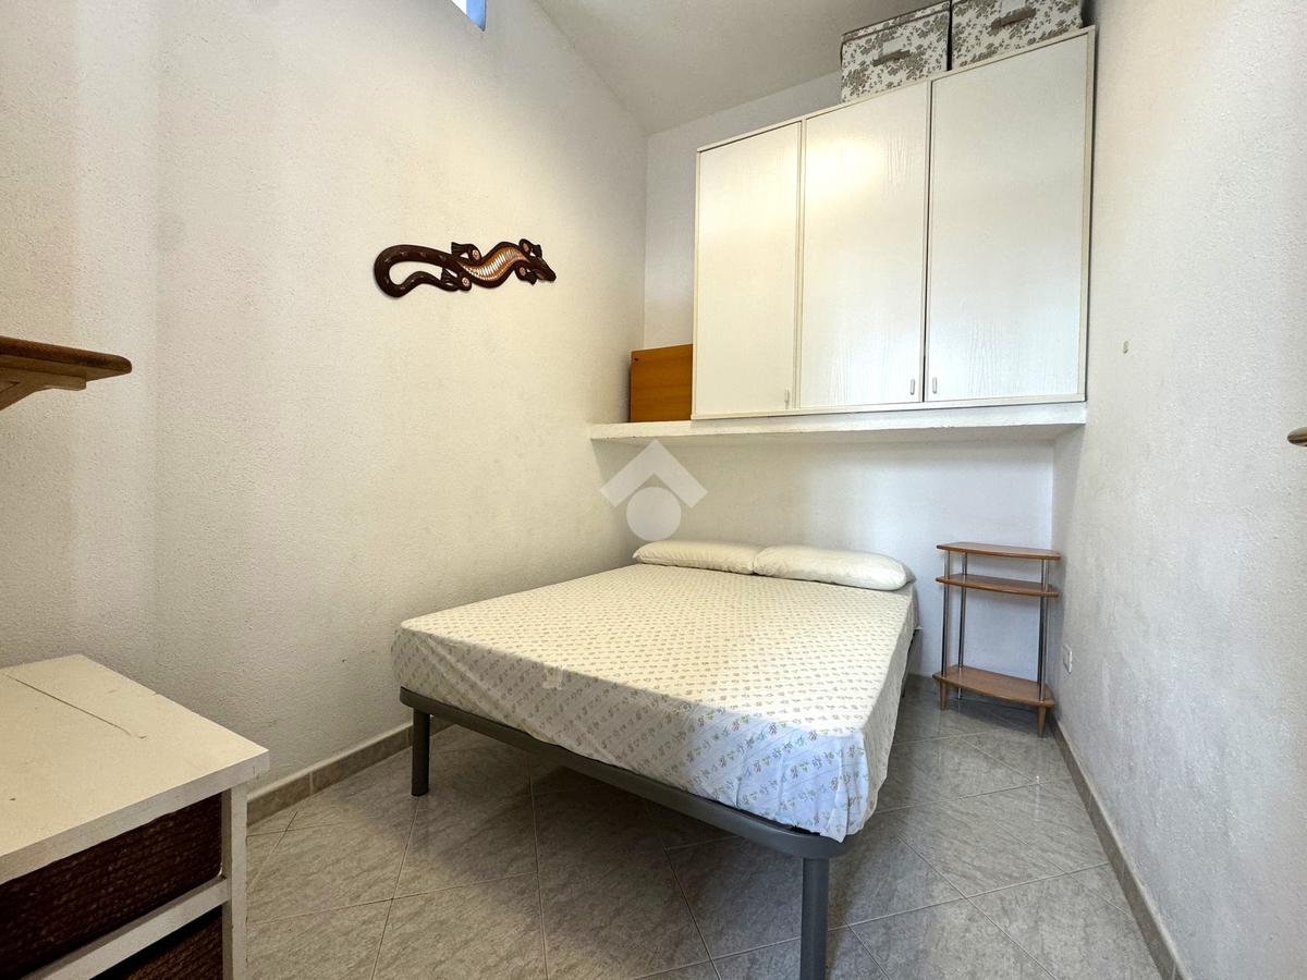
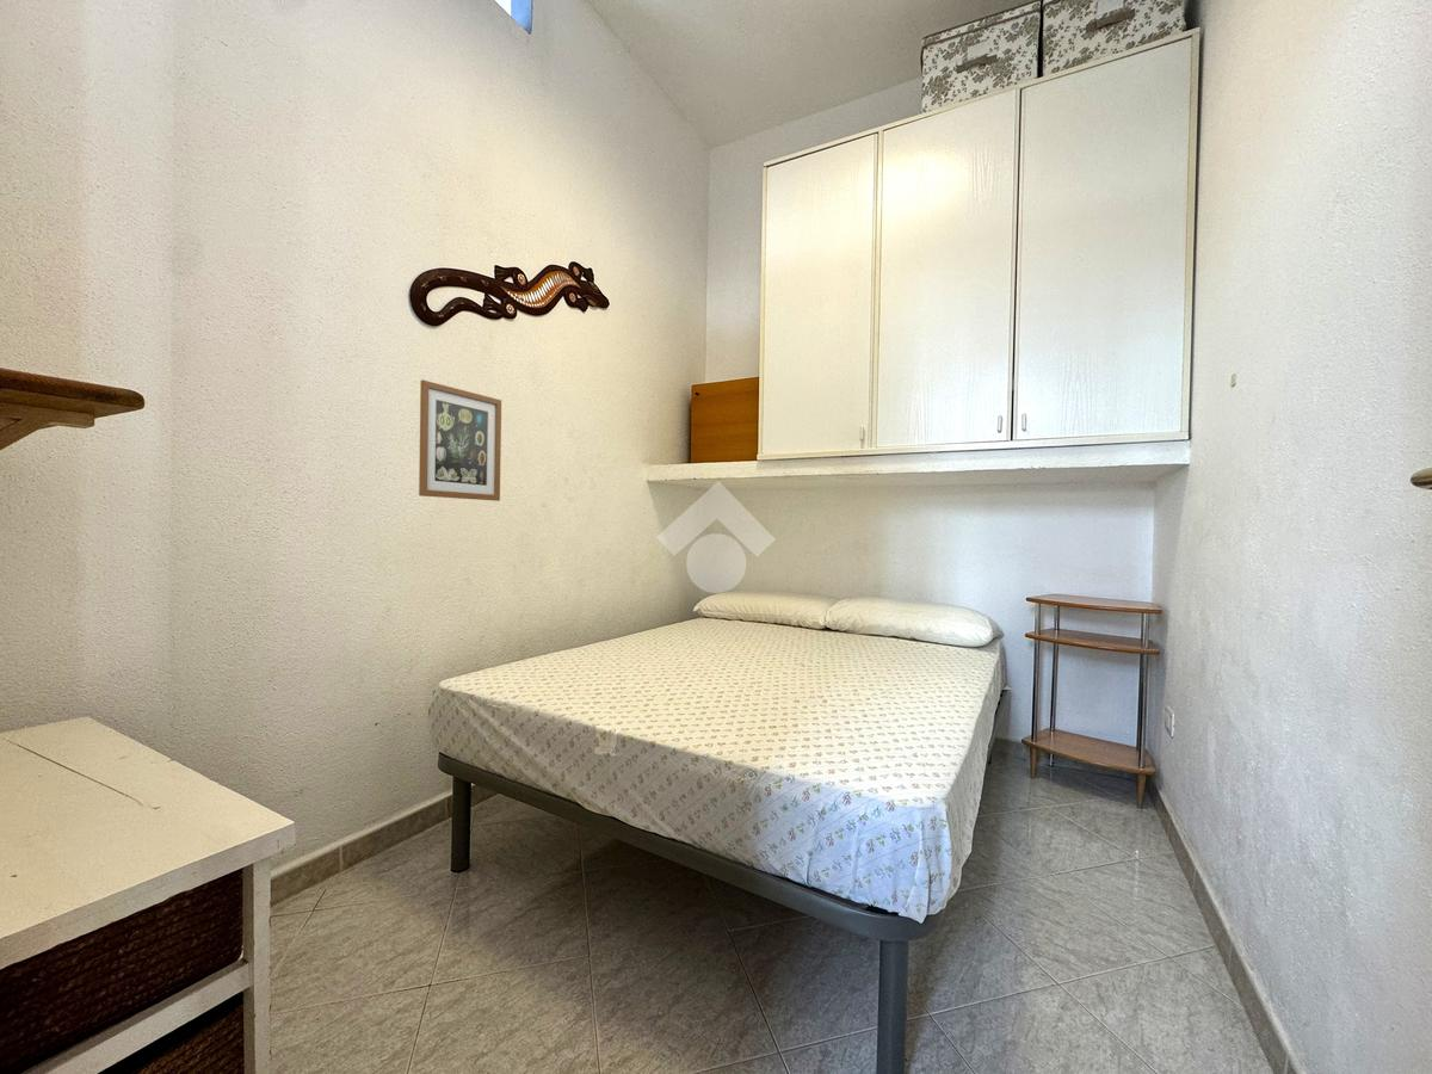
+ wall art [418,379,502,502]
